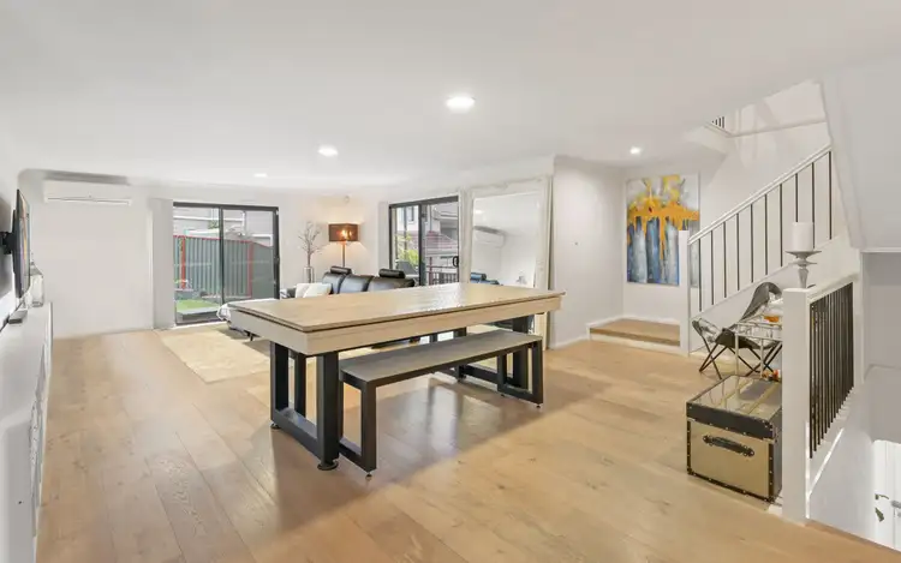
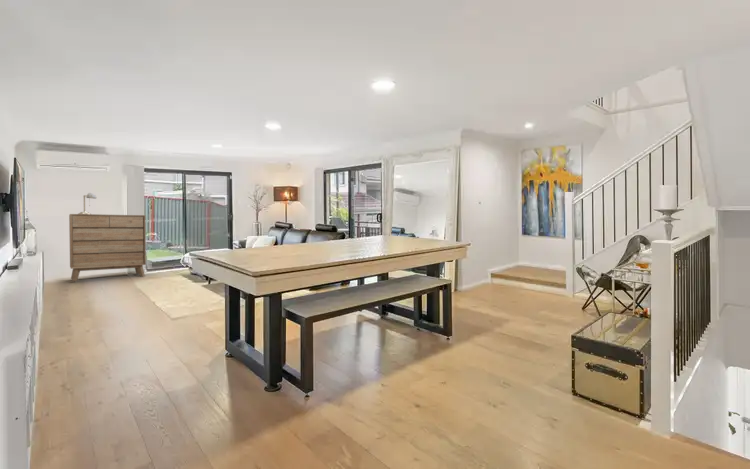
+ lamp [77,192,98,214]
+ dresser [68,213,147,282]
